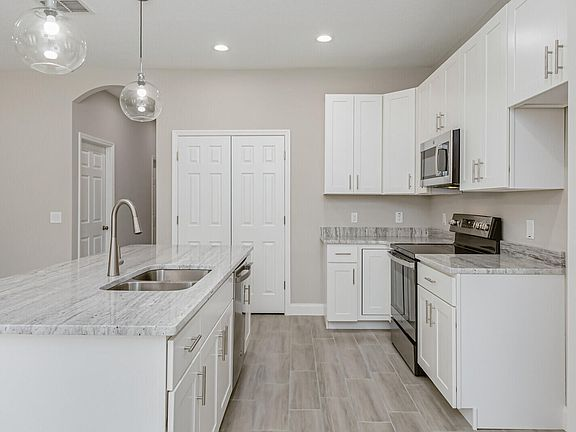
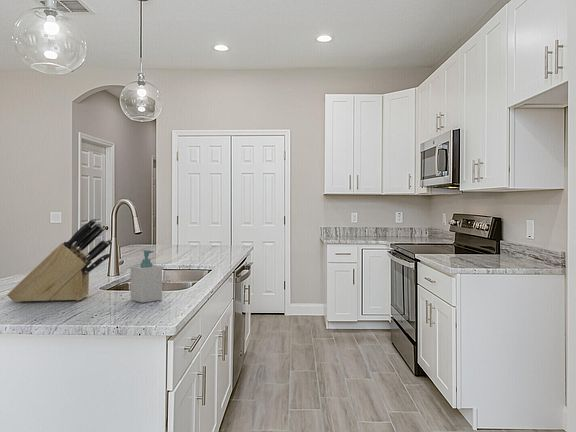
+ knife block [6,217,113,303]
+ soap bottle [130,249,163,304]
